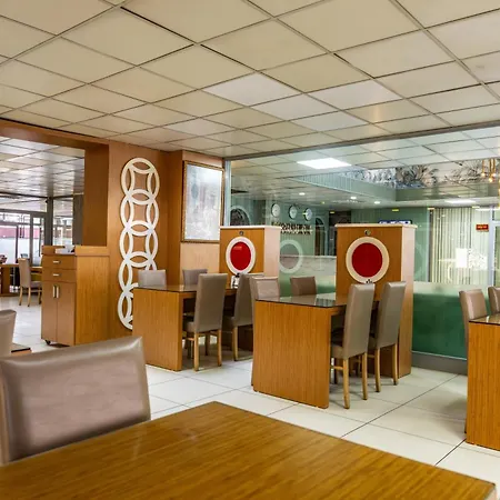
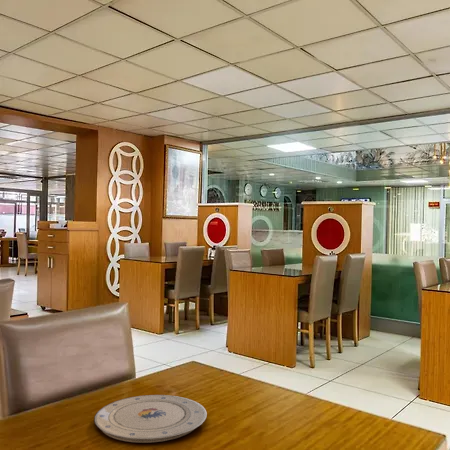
+ plate [93,394,208,444]
